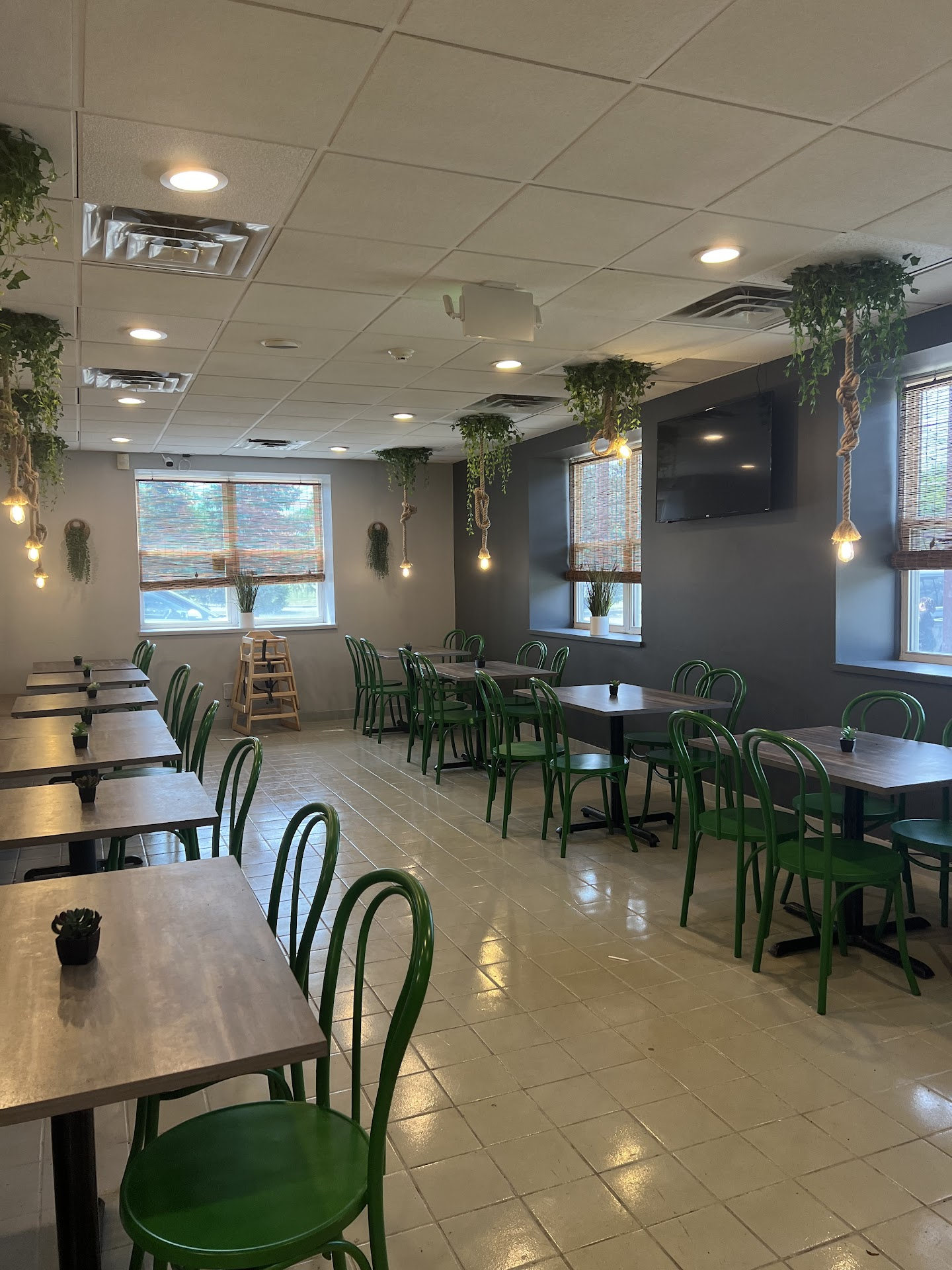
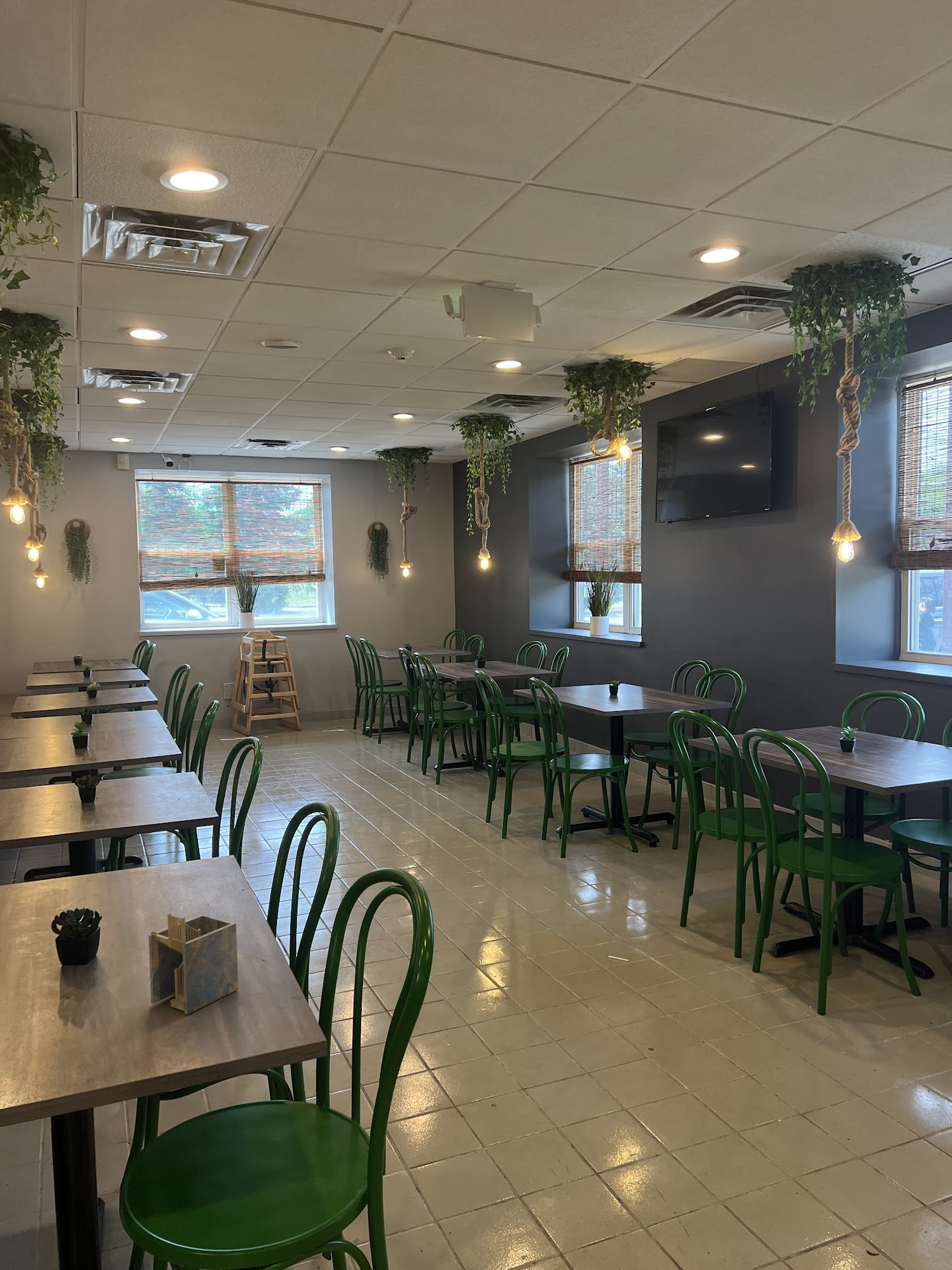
+ napkin holder [148,912,239,1015]
